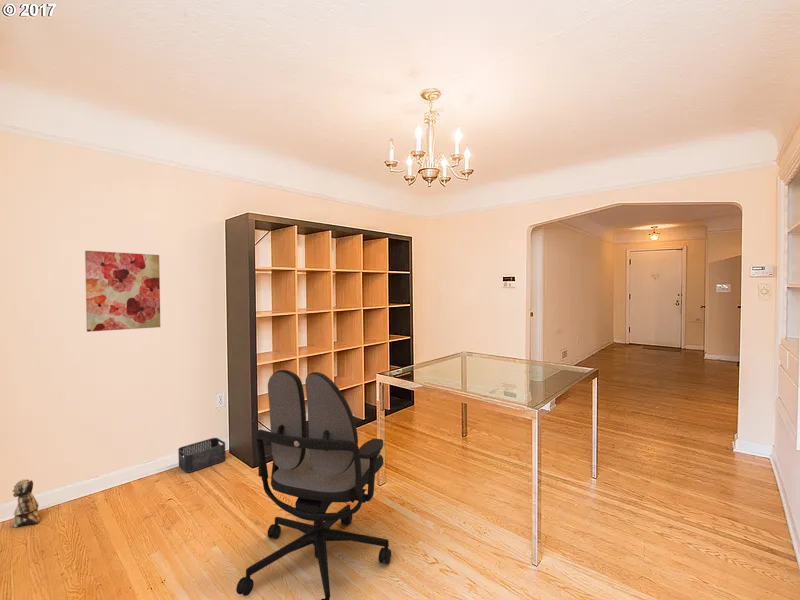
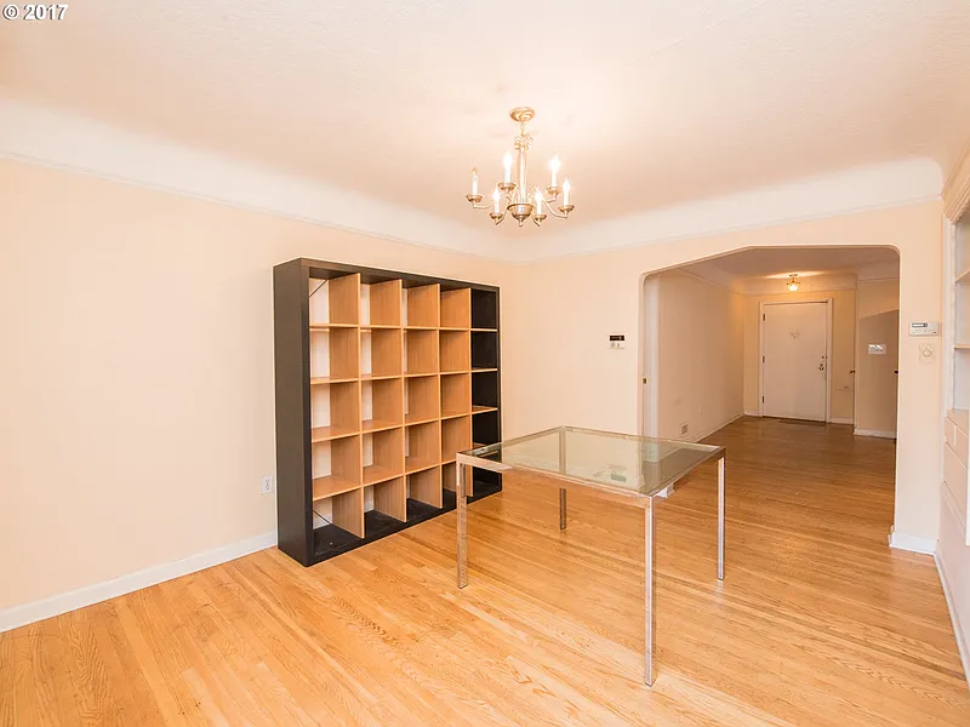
- plush toy [11,478,41,528]
- wall art [84,250,161,333]
- storage bin [177,437,227,473]
- office chair [235,369,392,600]
